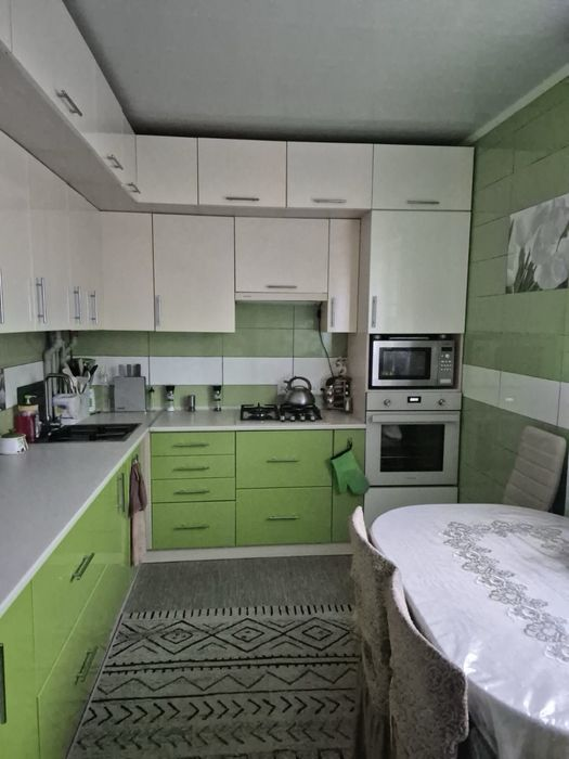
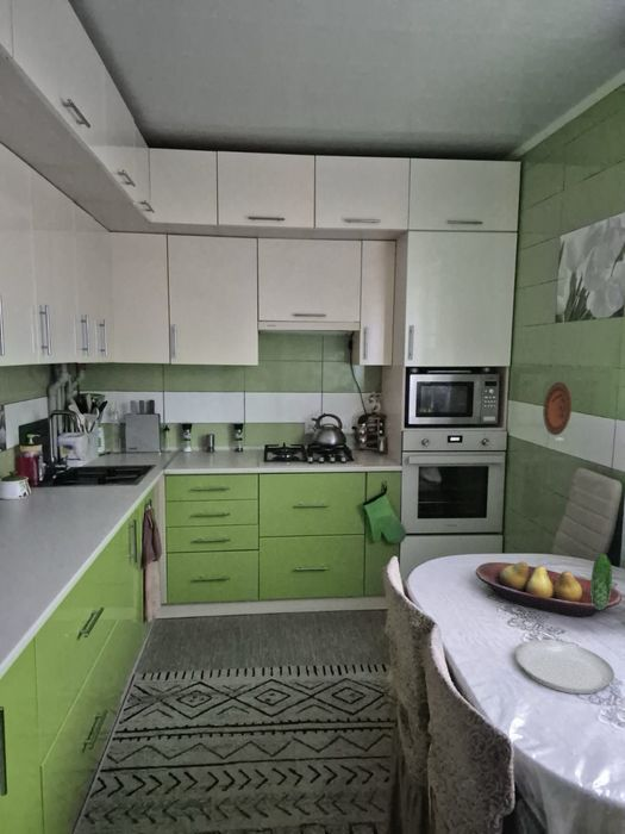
+ plate [514,553,615,695]
+ decorative plate [542,381,573,436]
+ fruit bowl [474,561,623,618]
